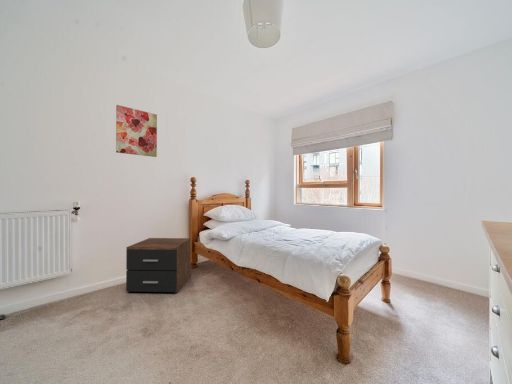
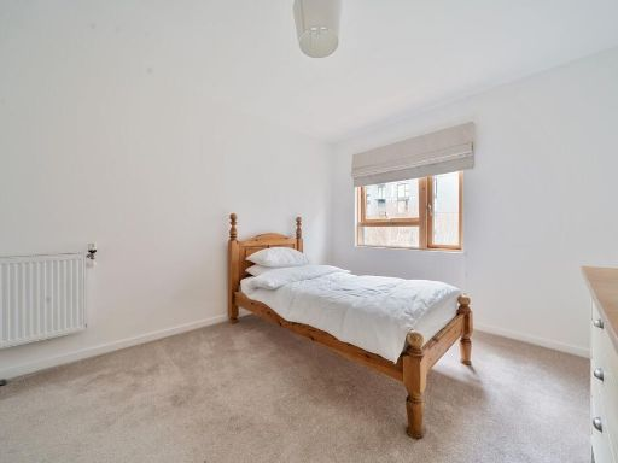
- nightstand [125,237,192,294]
- wall art [115,104,158,158]
